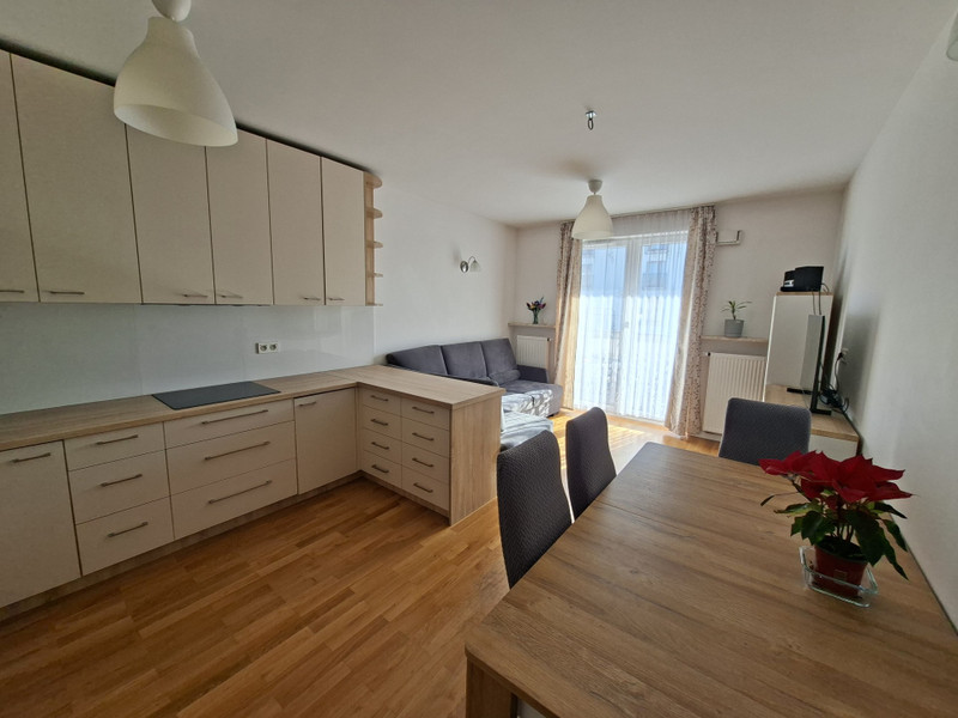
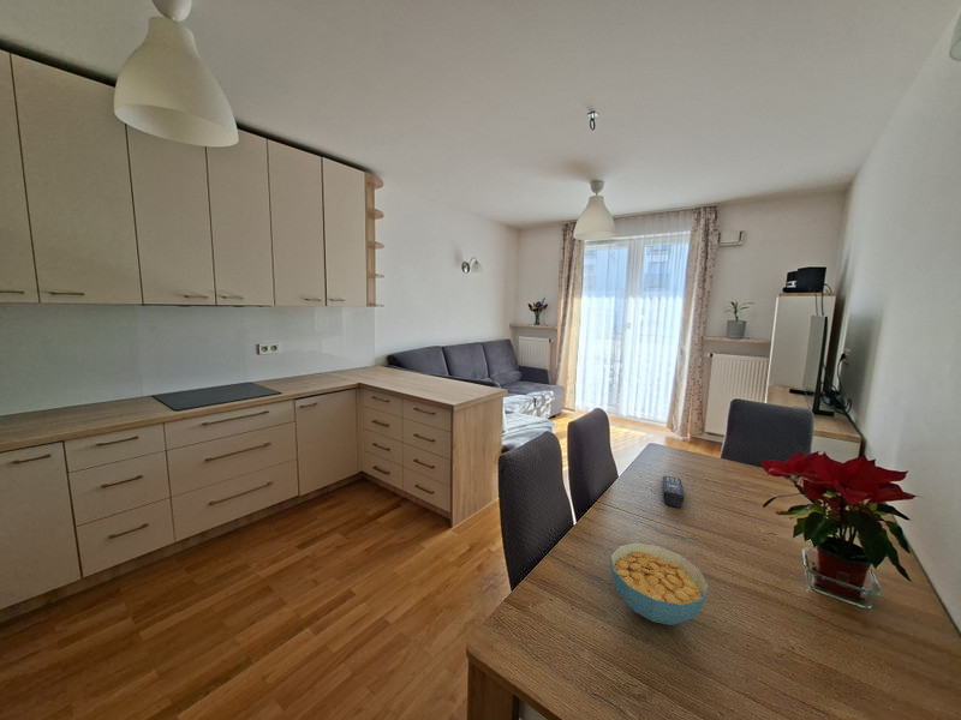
+ remote control [662,475,685,509]
+ cereal bowl [609,541,710,626]
